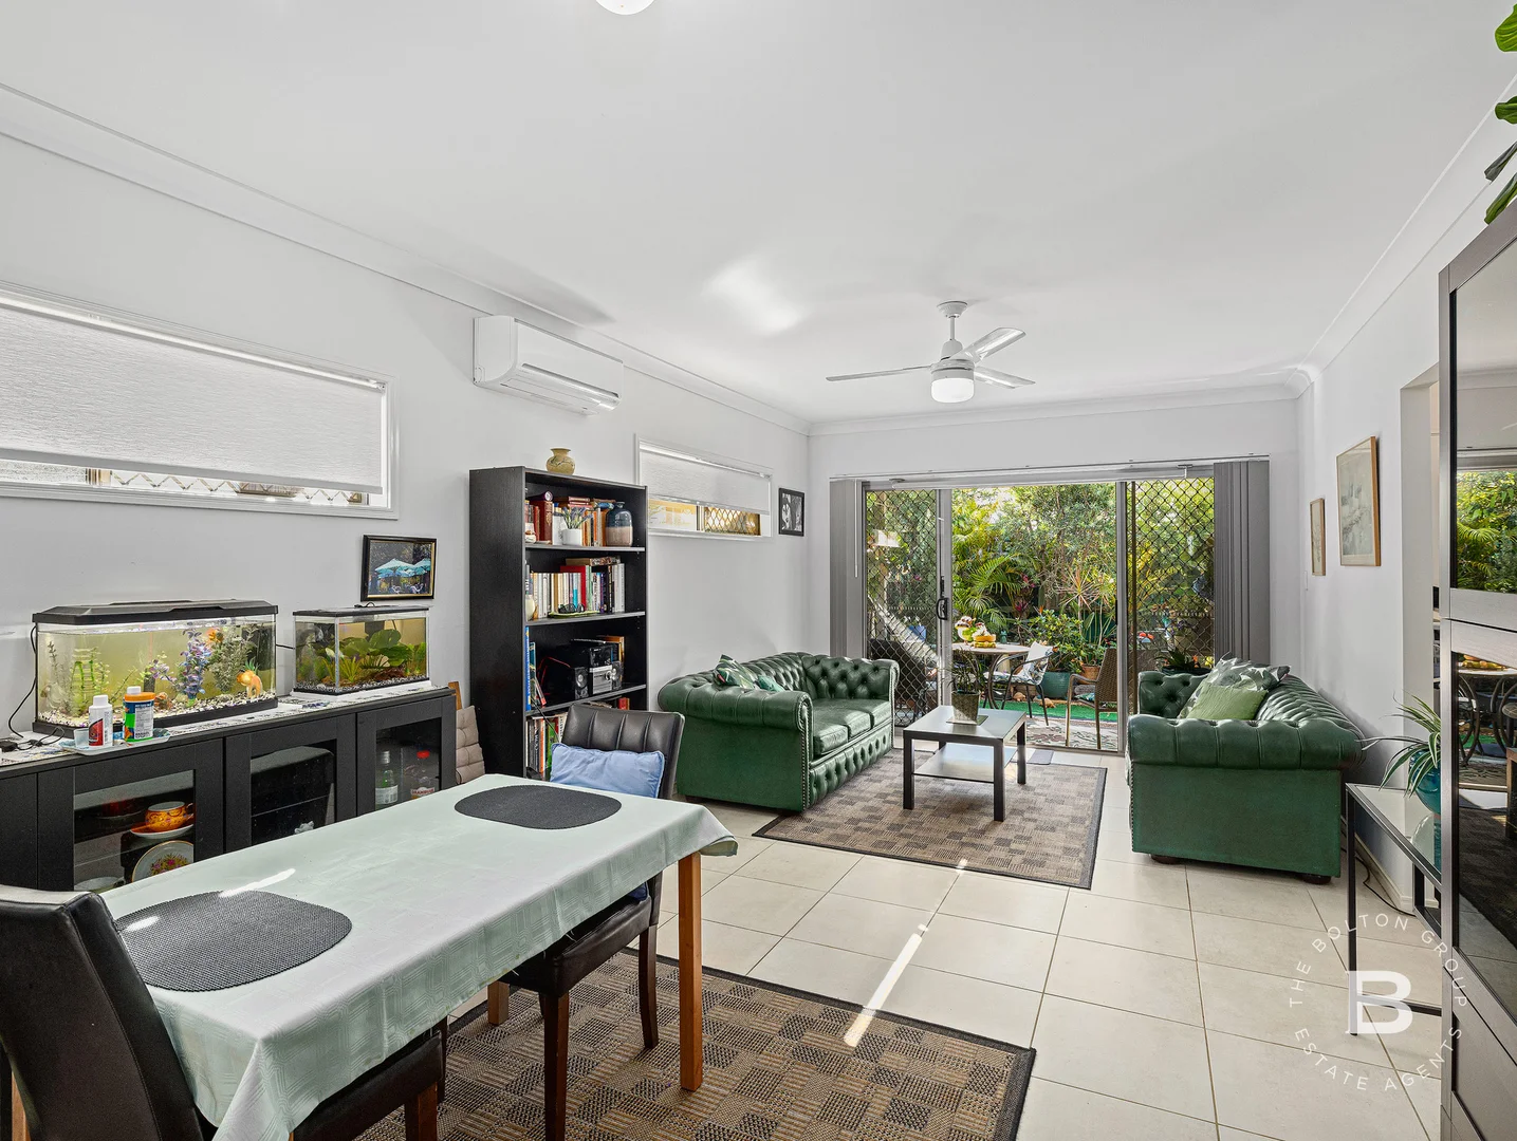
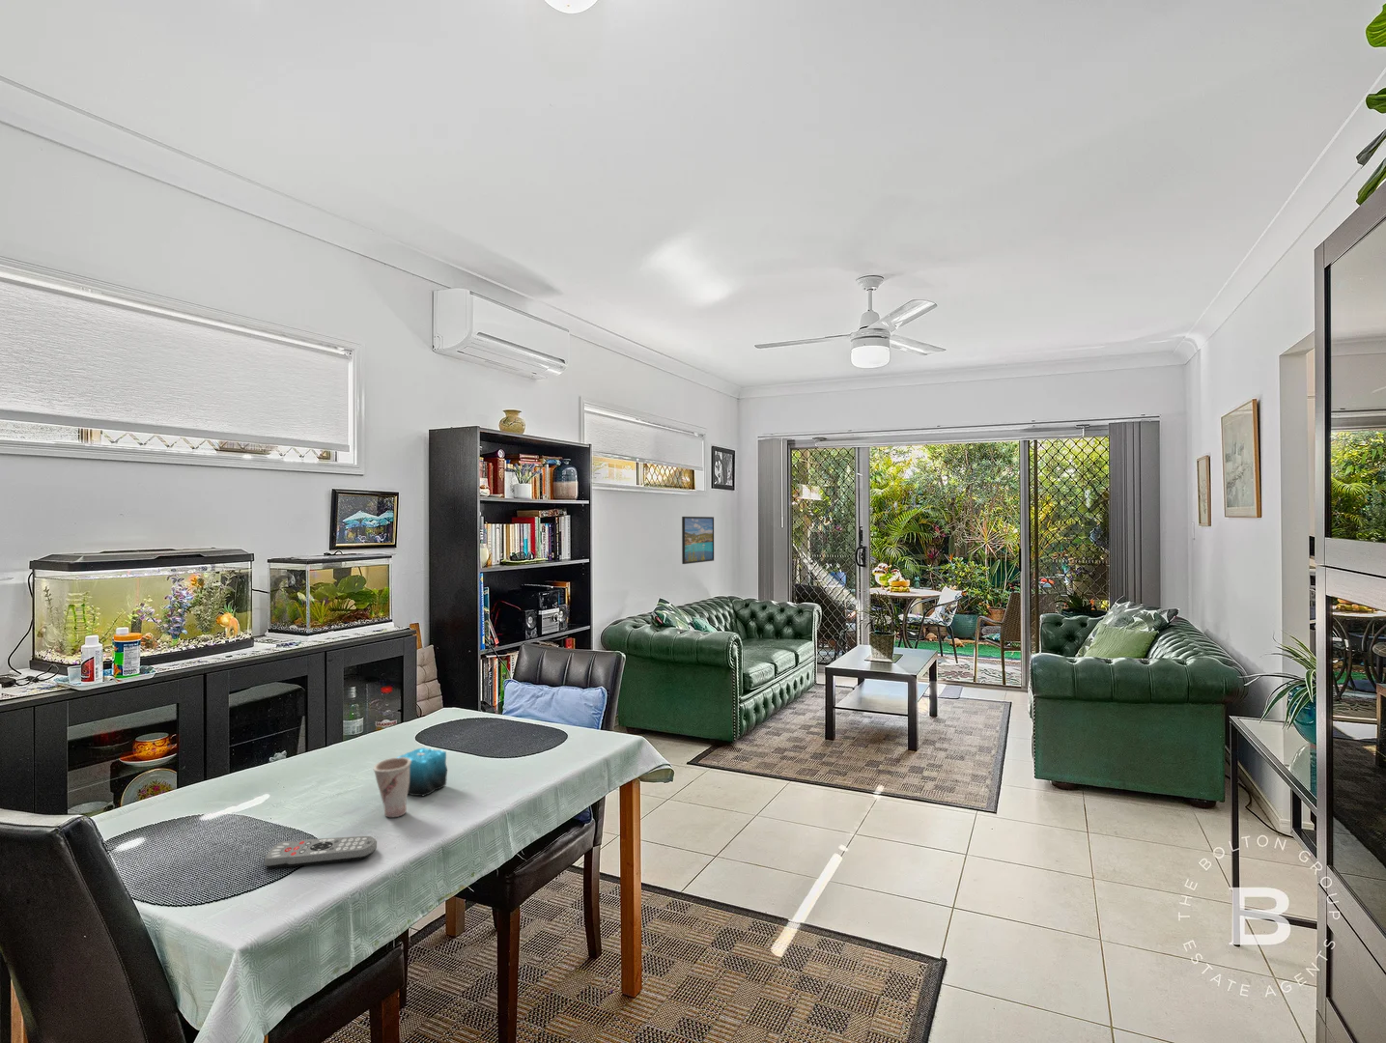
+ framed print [680,516,714,565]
+ remote control [264,835,378,869]
+ cup [373,757,412,818]
+ candle [396,740,448,796]
